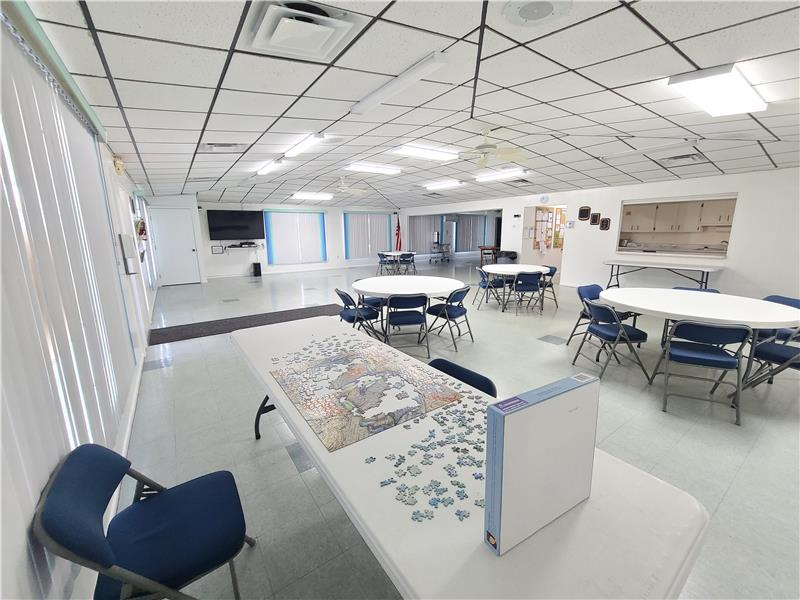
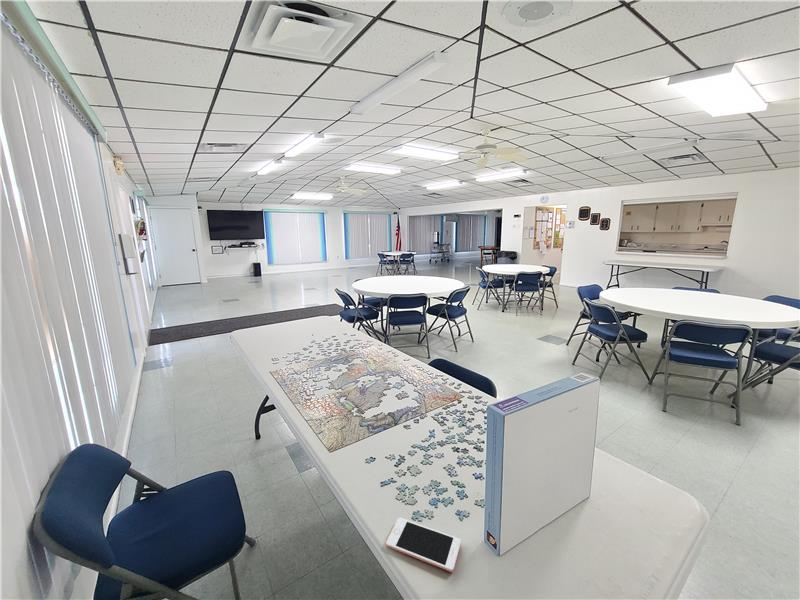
+ cell phone [385,517,462,573]
